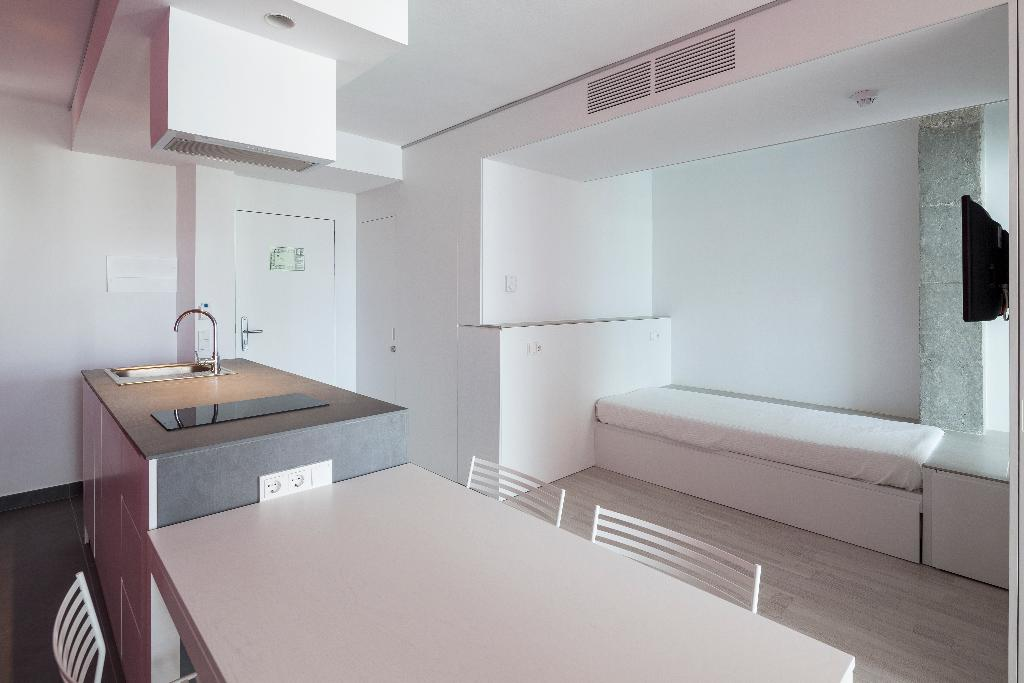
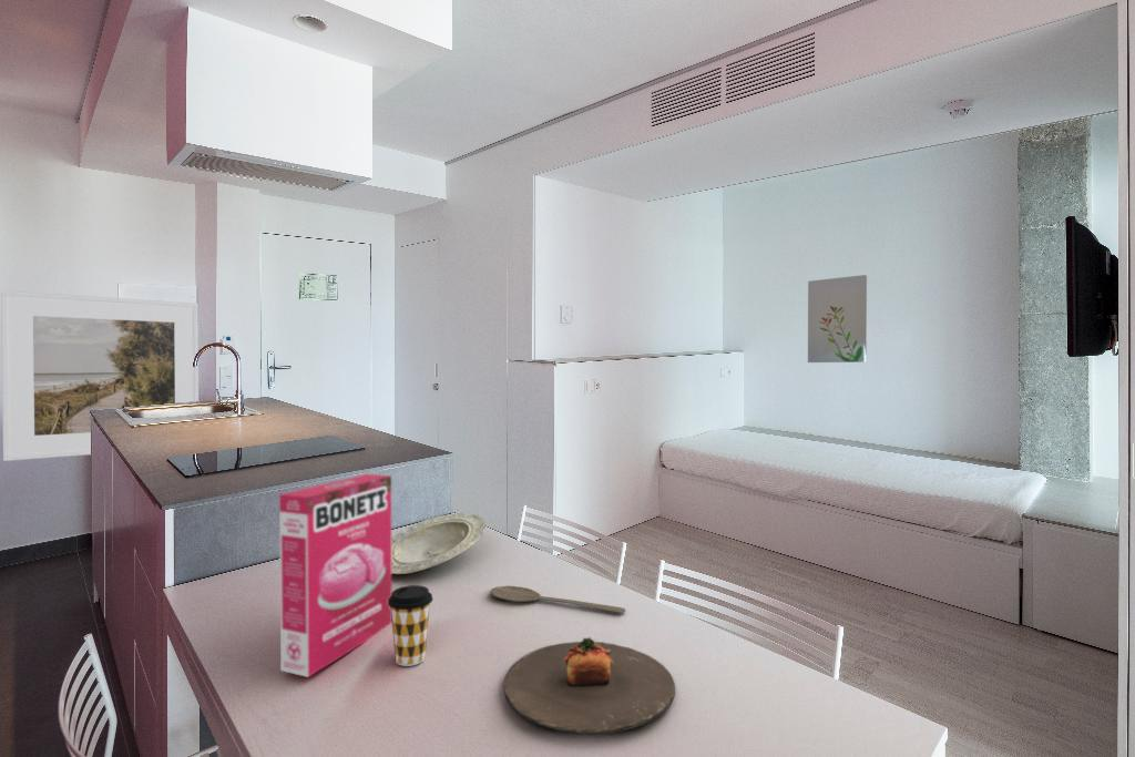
+ plate [391,512,487,575]
+ plate [502,636,676,735]
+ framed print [0,289,200,462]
+ cereal box [278,473,392,678]
+ wooden spoon [489,585,626,614]
+ coffee cup [388,584,434,667]
+ wall art [807,274,868,364]
